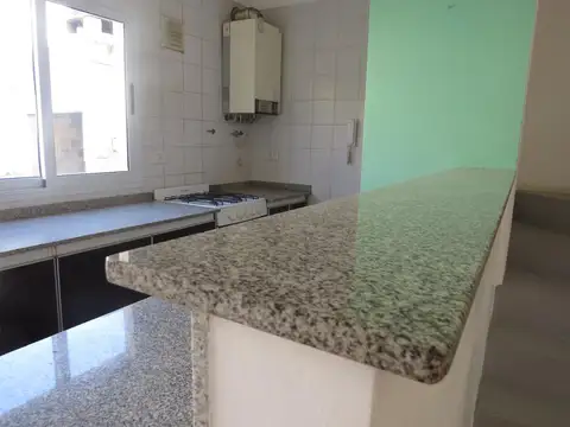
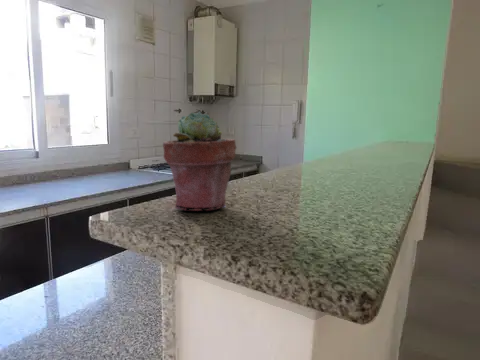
+ potted succulent [162,110,237,212]
